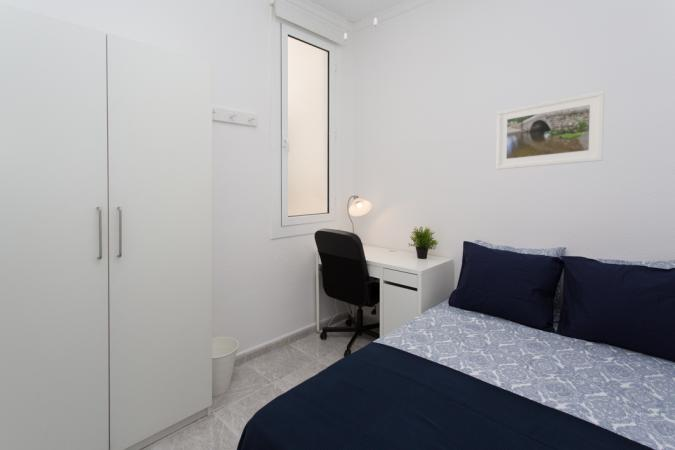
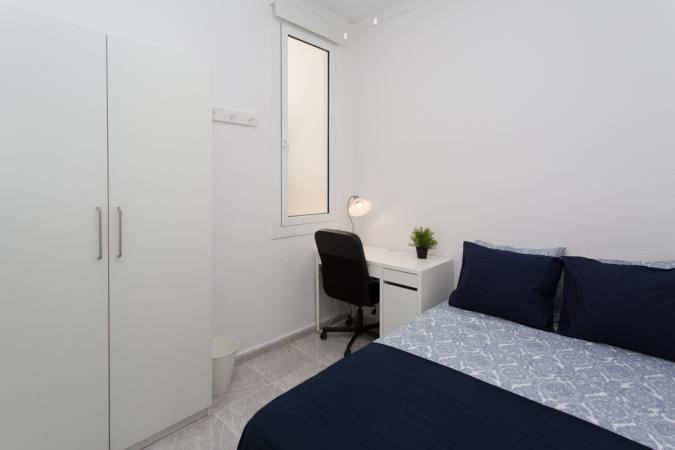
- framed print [495,90,605,171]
